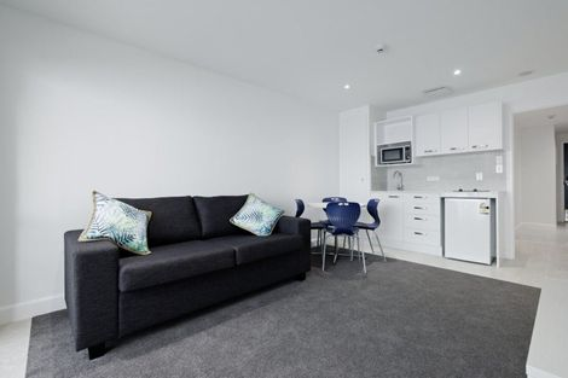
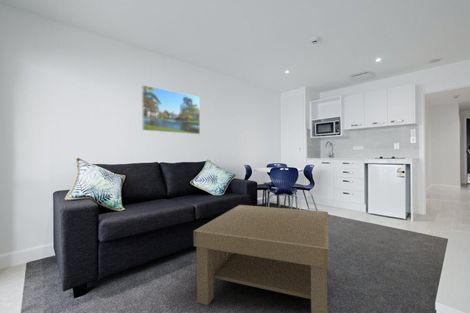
+ coffee table [193,204,330,313]
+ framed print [141,84,201,135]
